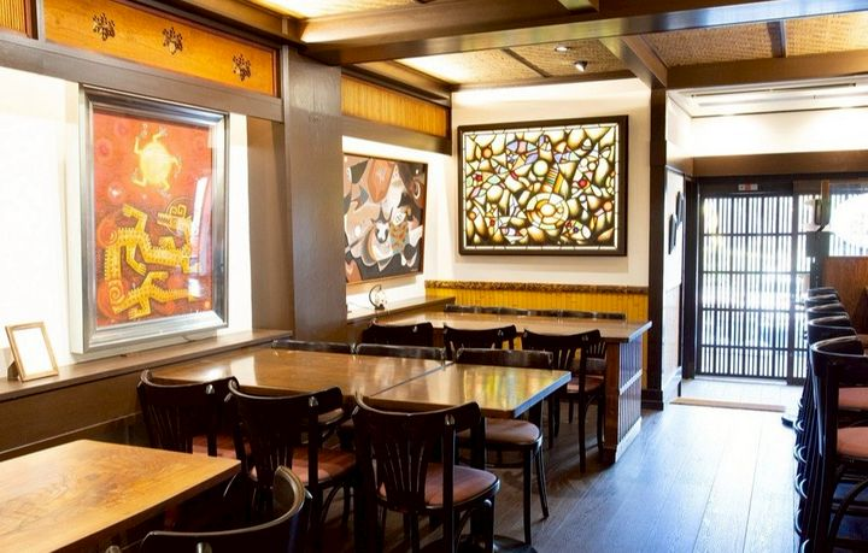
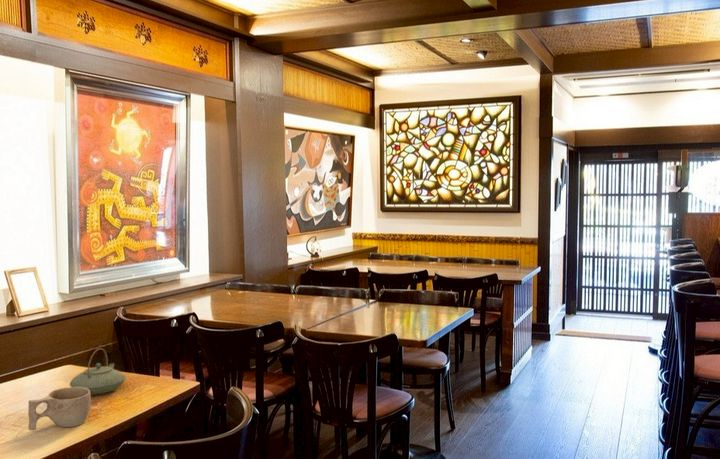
+ cup [27,386,92,431]
+ teapot [69,347,127,396]
